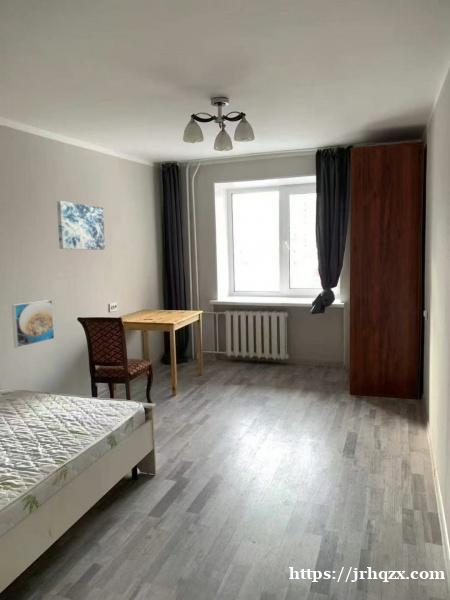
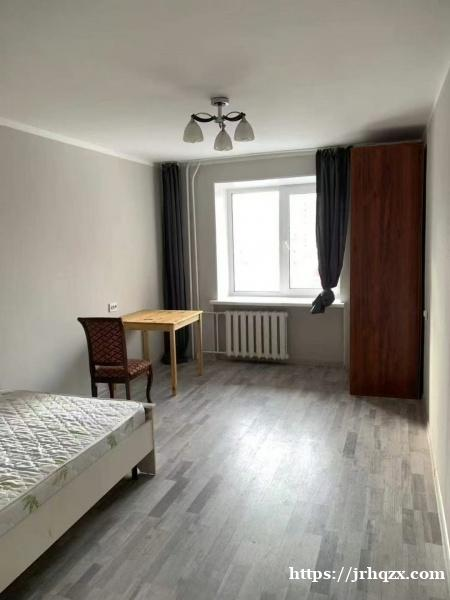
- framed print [11,299,55,349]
- wall art [56,200,106,251]
